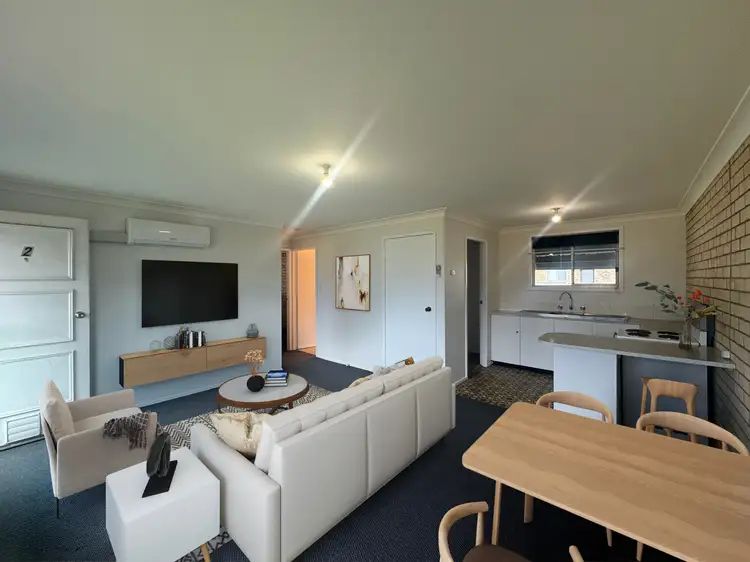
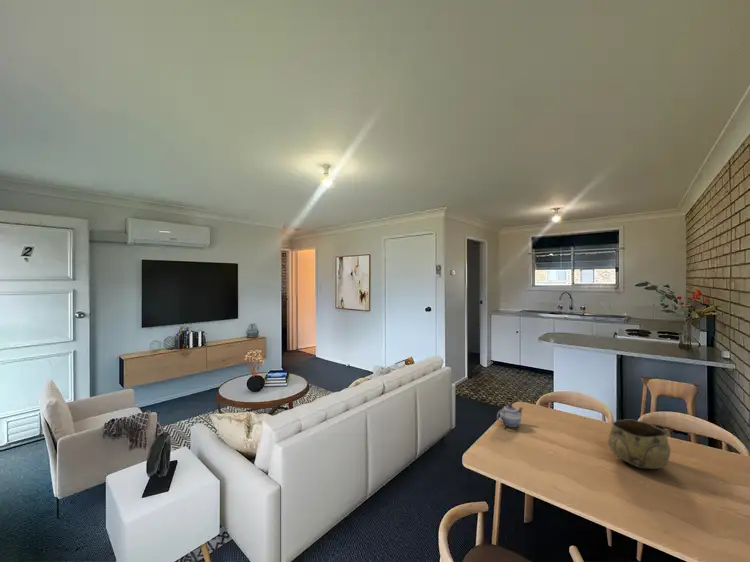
+ decorative bowl [607,419,672,470]
+ teapot [496,404,524,428]
